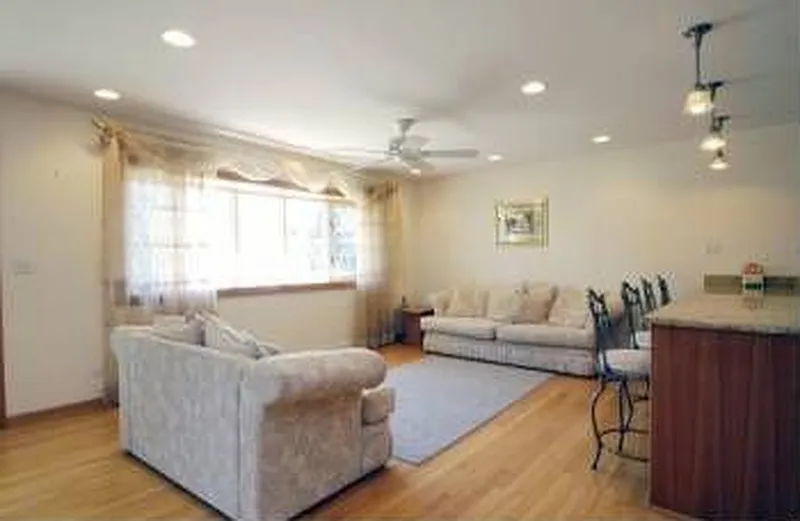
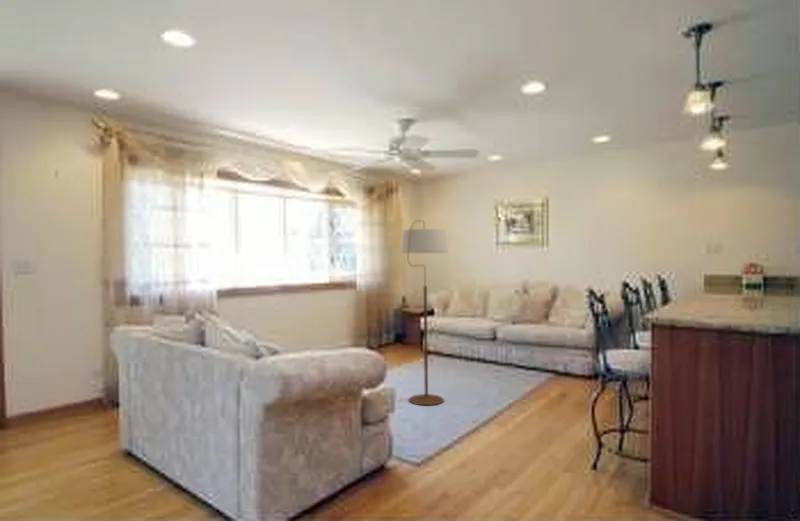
+ floor lamp [400,219,449,406]
